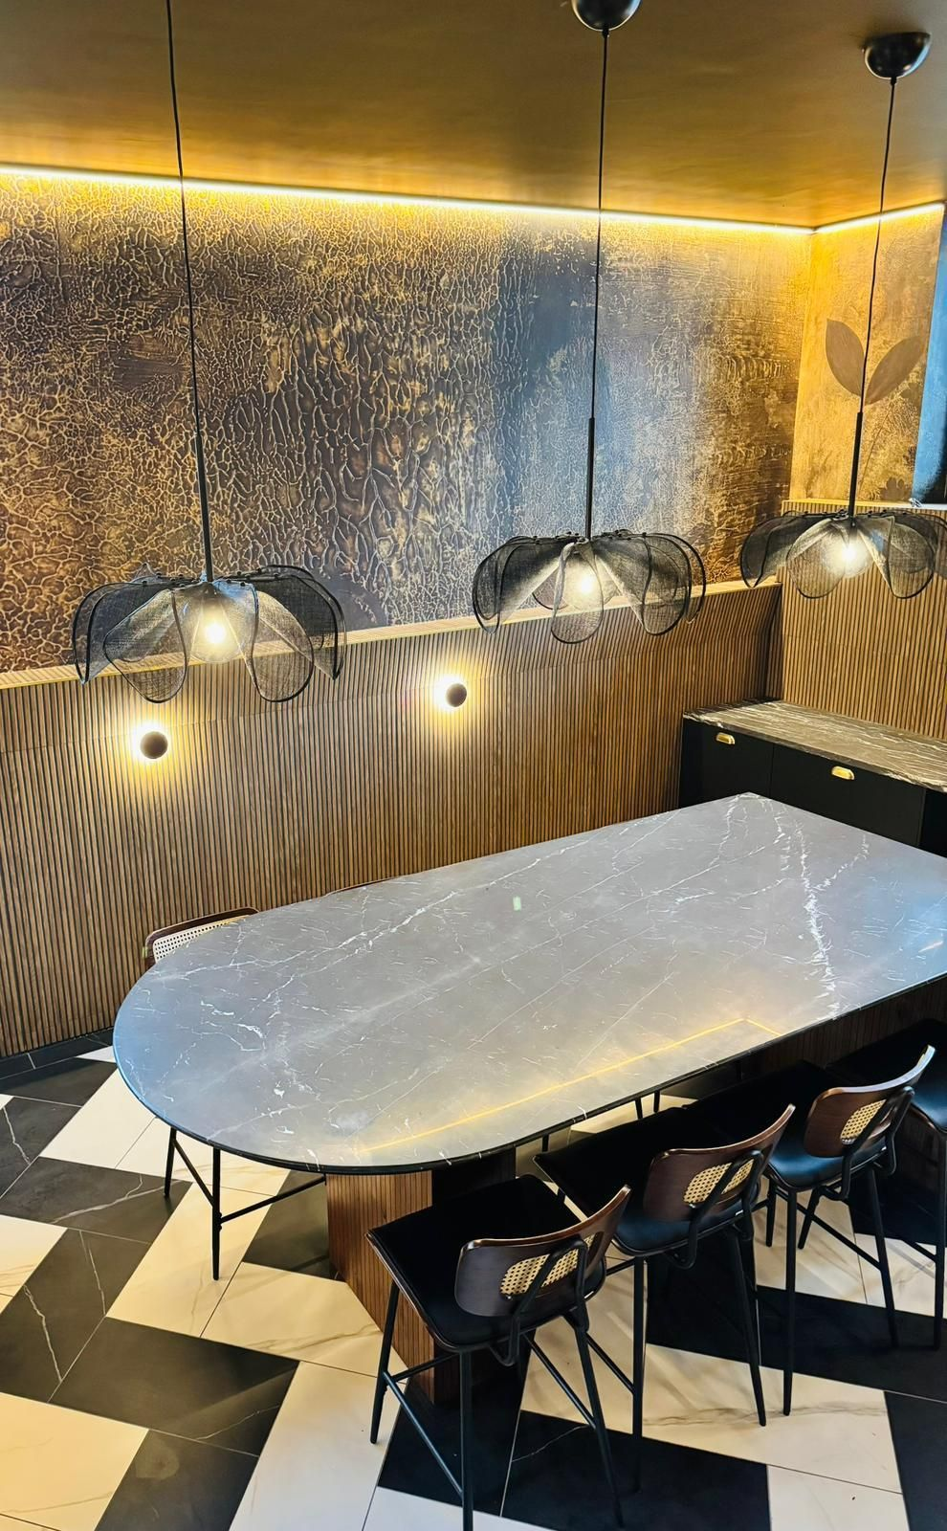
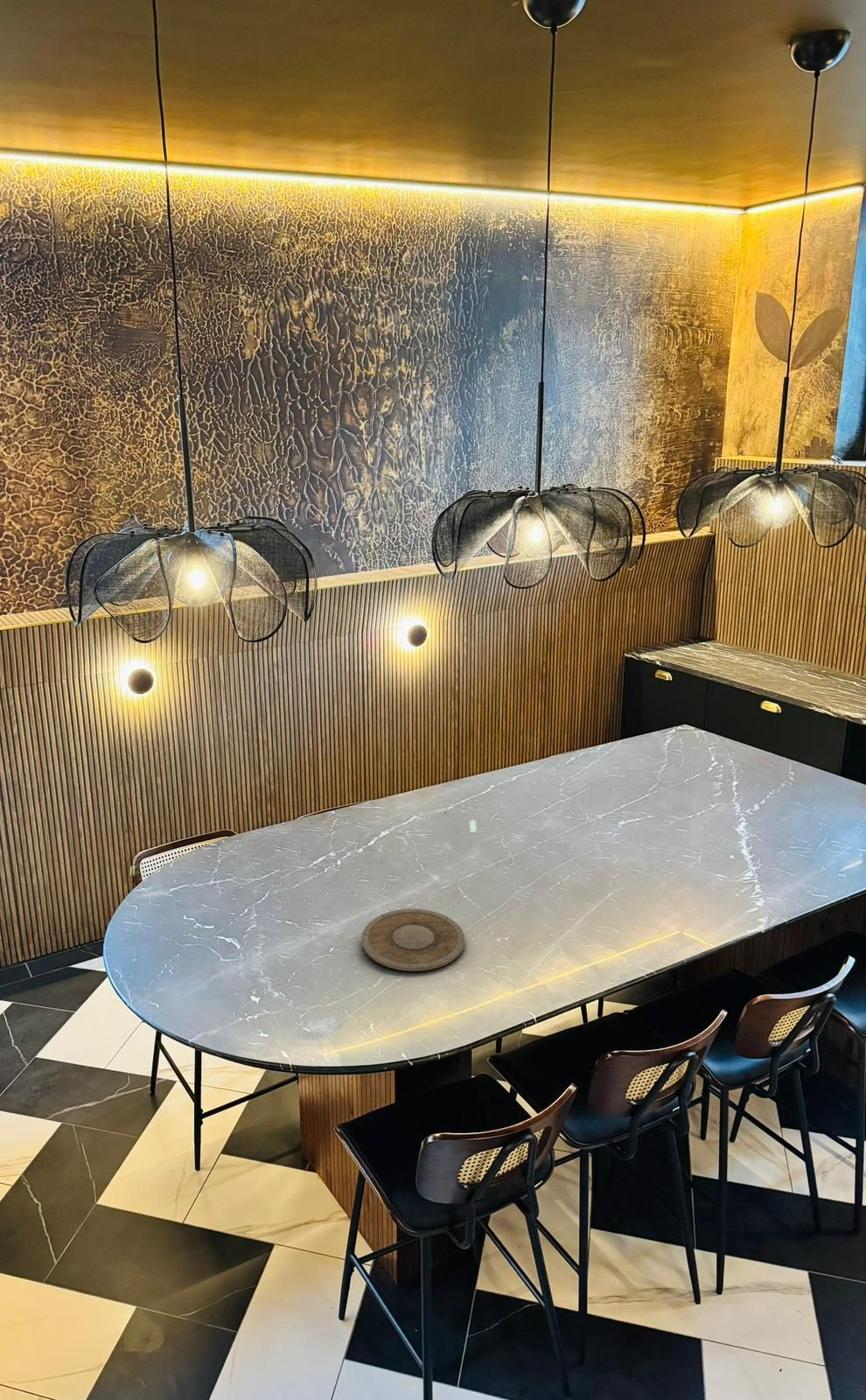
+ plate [361,908,465,972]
